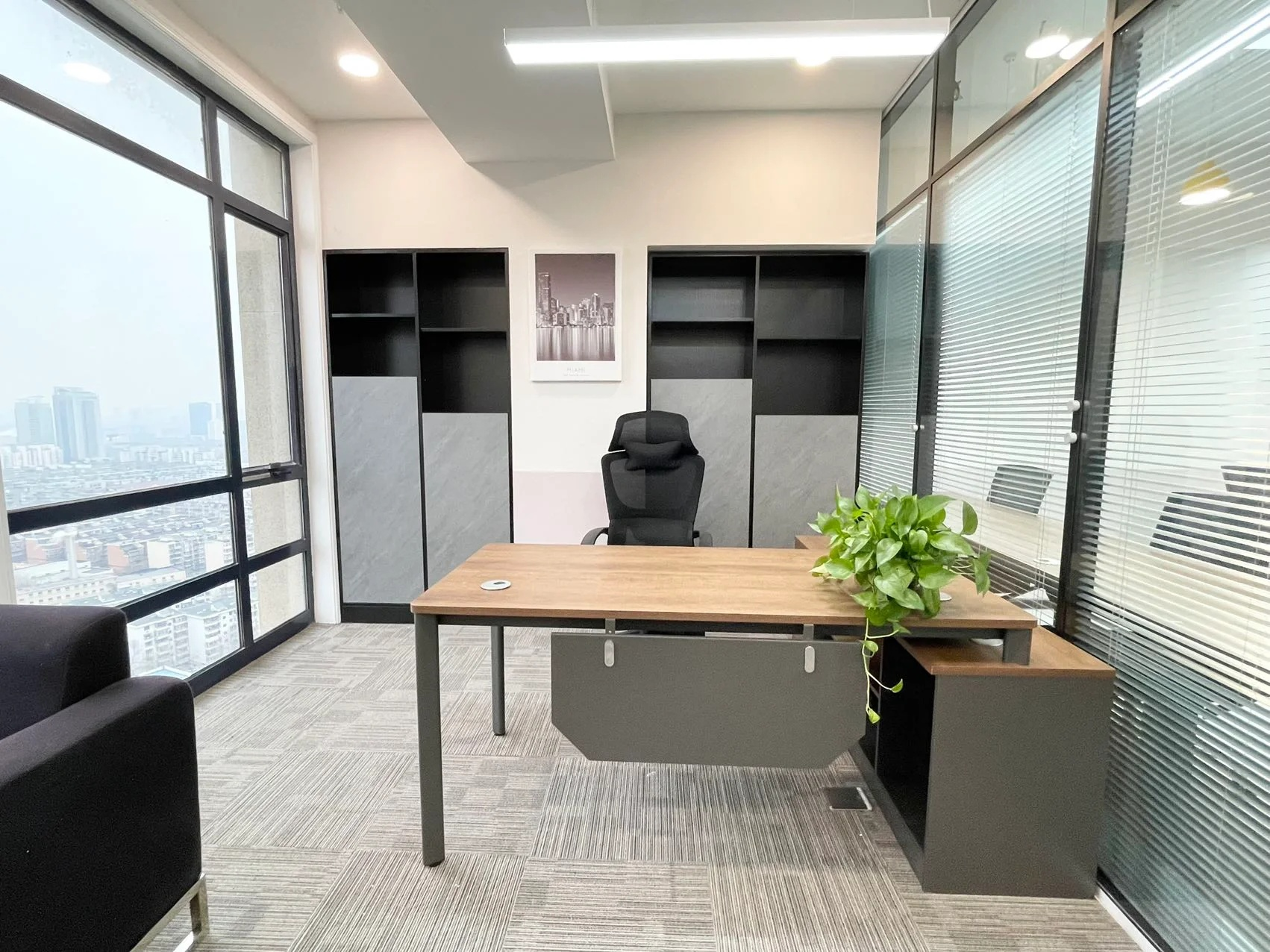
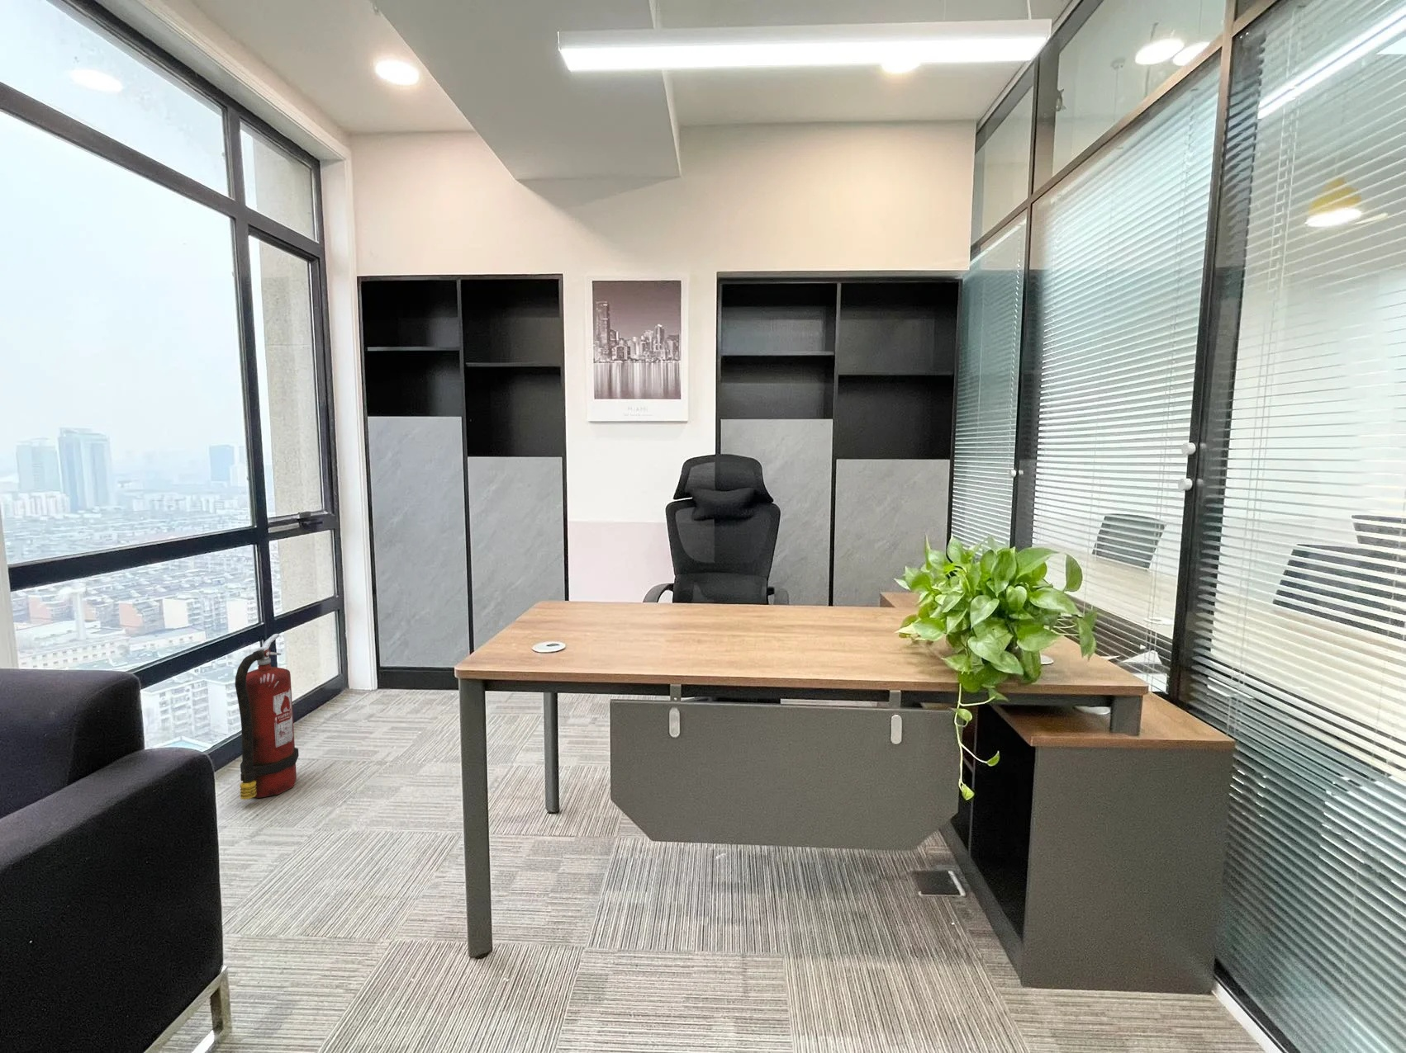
+ fire extinguisher [235,633,300,801]
